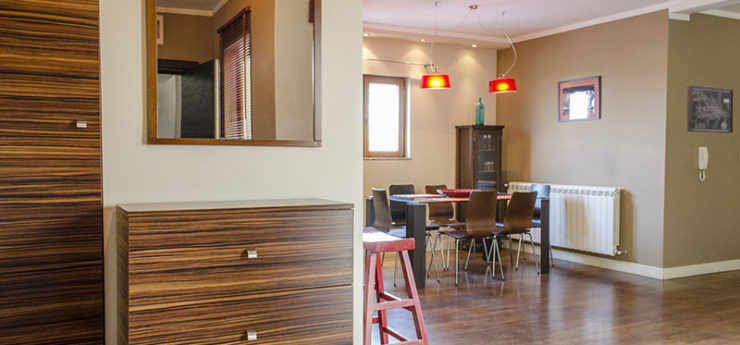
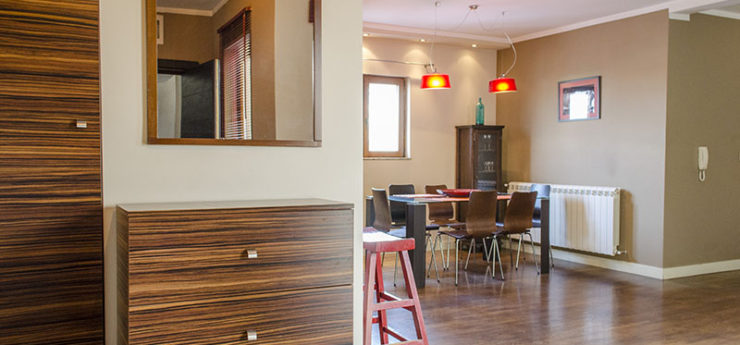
- wall art [686,85,734,134]
